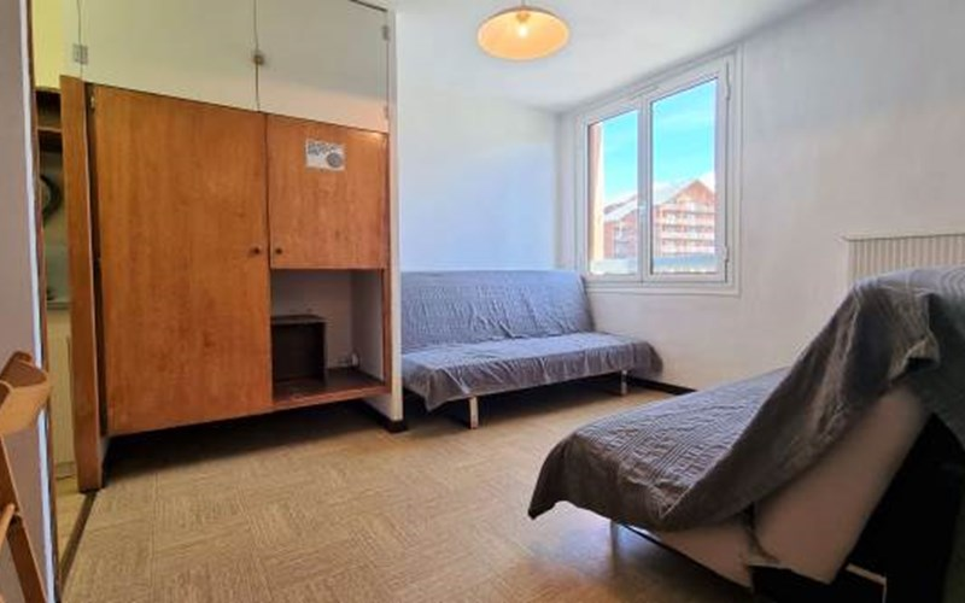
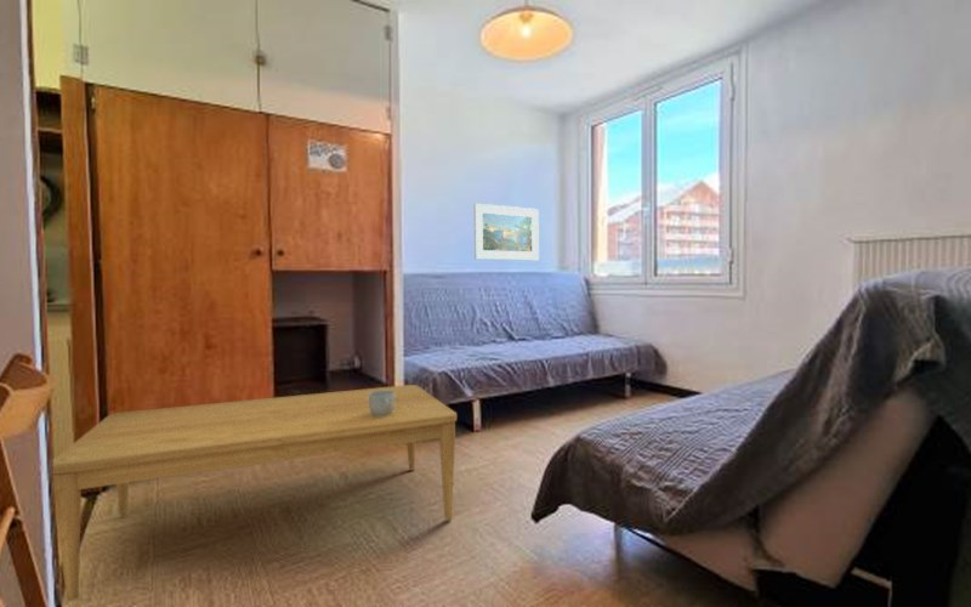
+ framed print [473,203,540,261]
+ coffee table [51,384,458,602]
+ mug [369,391,394,416]
